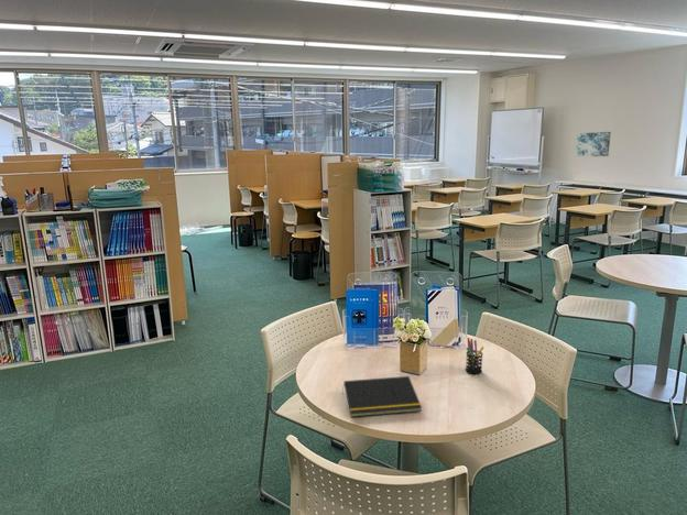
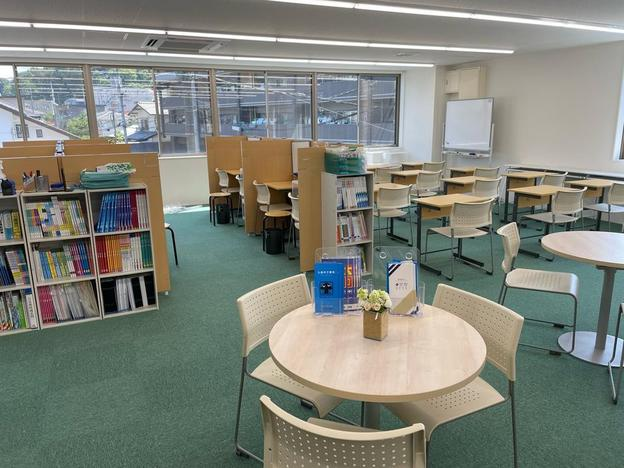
- notepad [341,375,423,418]
- wall art [575,131,612,157]
- pen holder [465,337,486,375]
